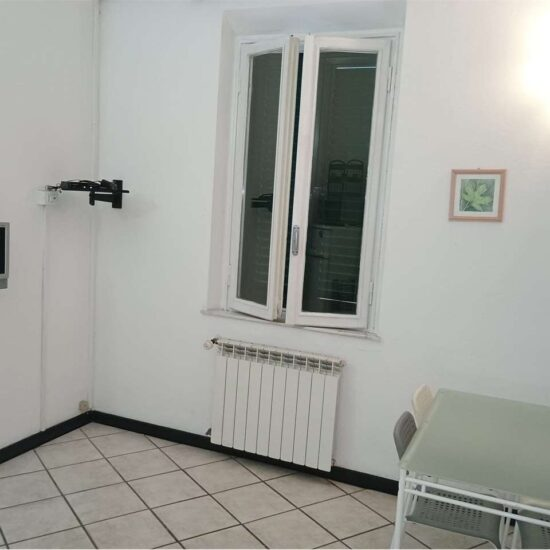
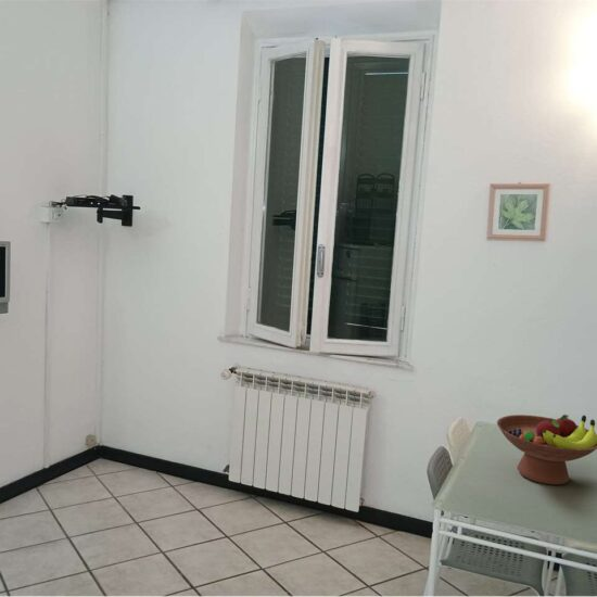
+ fruit bowl [496,414,597,486]
